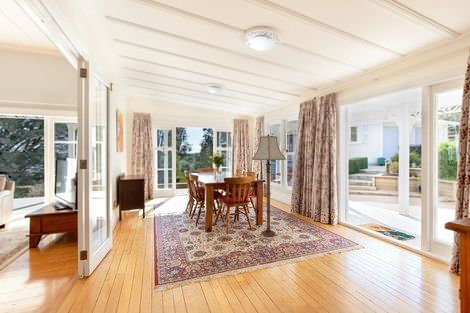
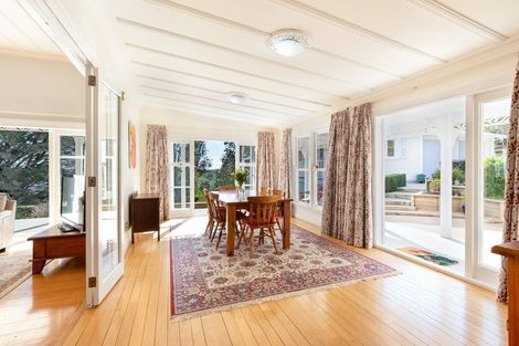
- floor lamp [251,133,287,237]
